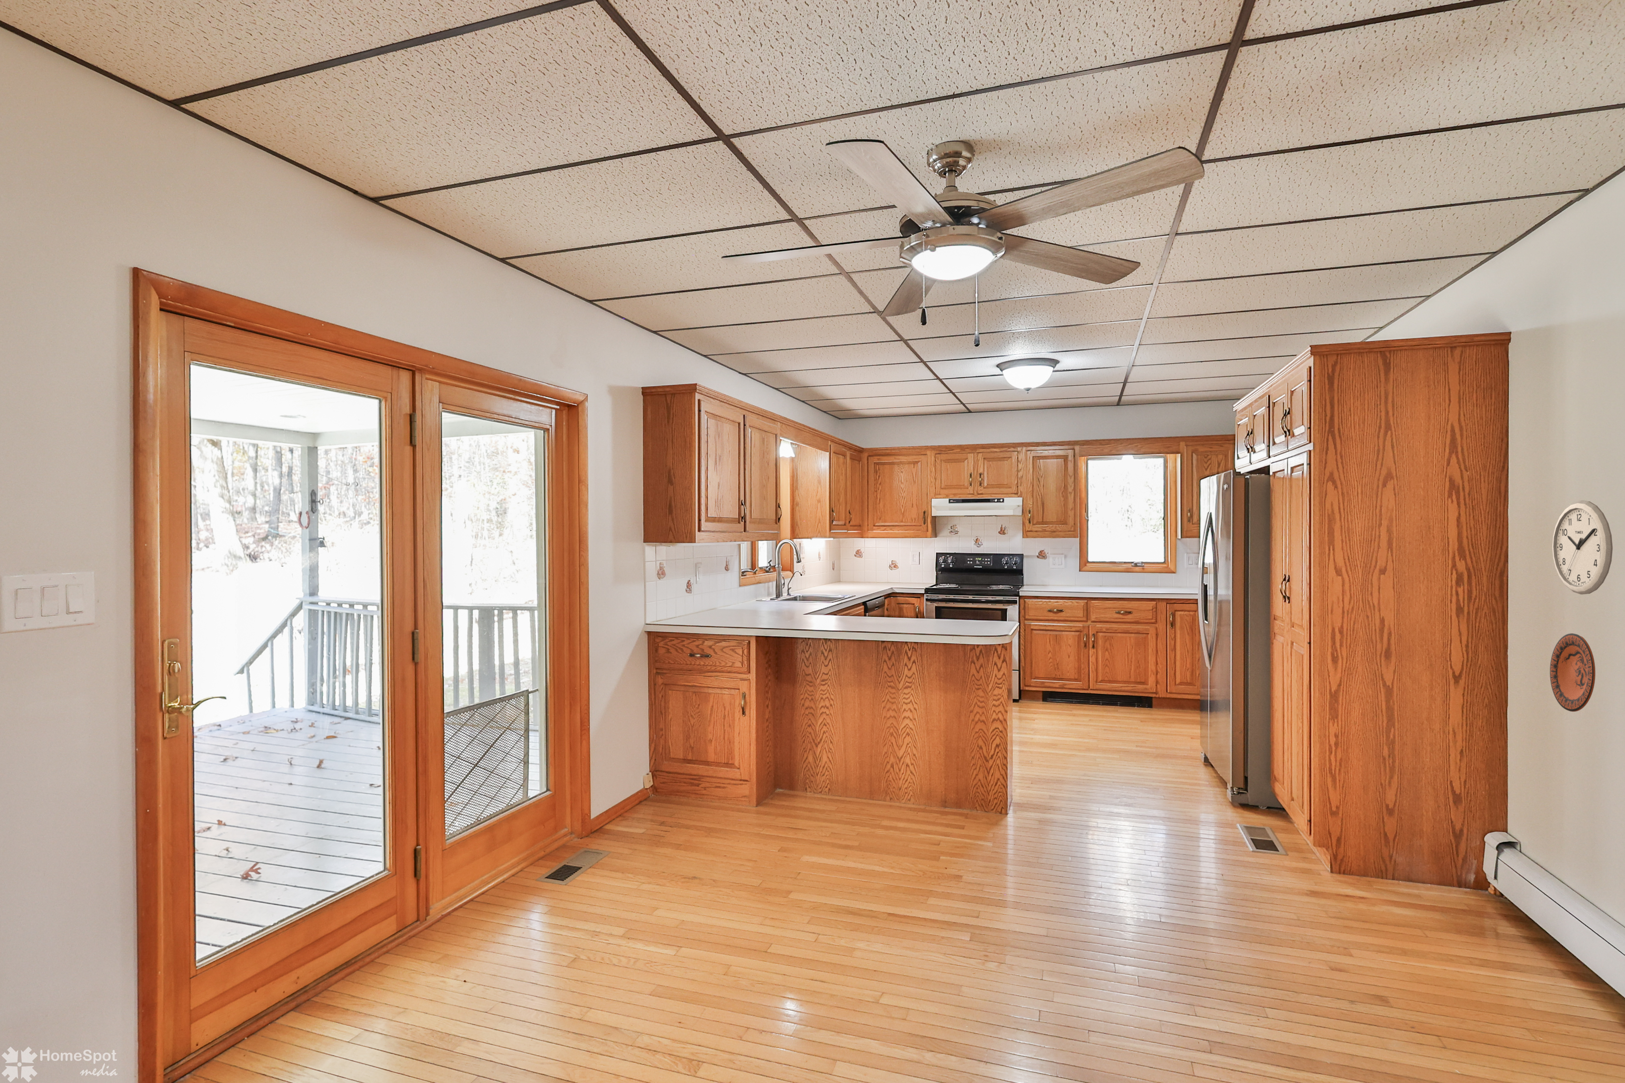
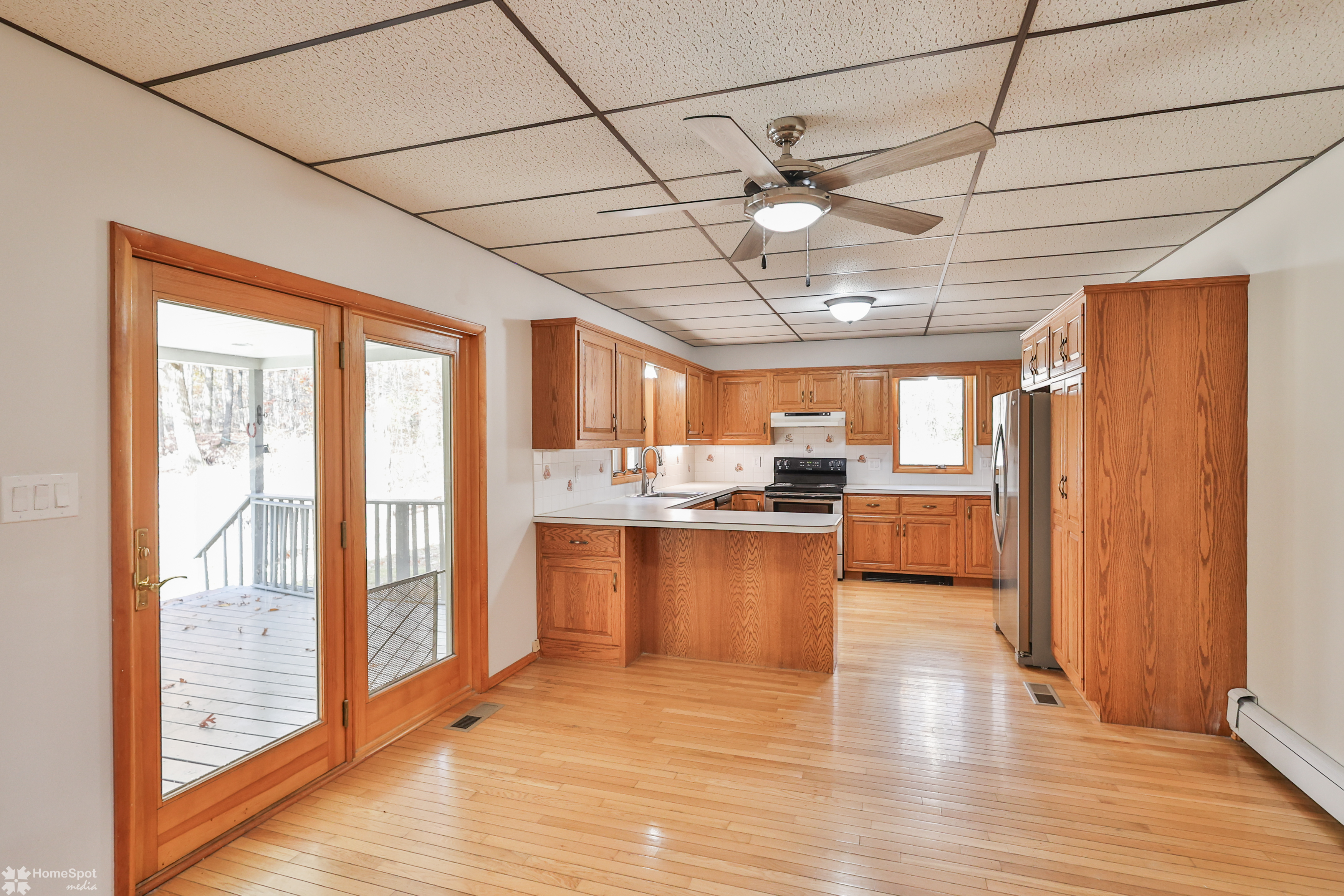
- wall clock [1552,500,1613,595]
- decorative plate [1549,632,1596,712]
